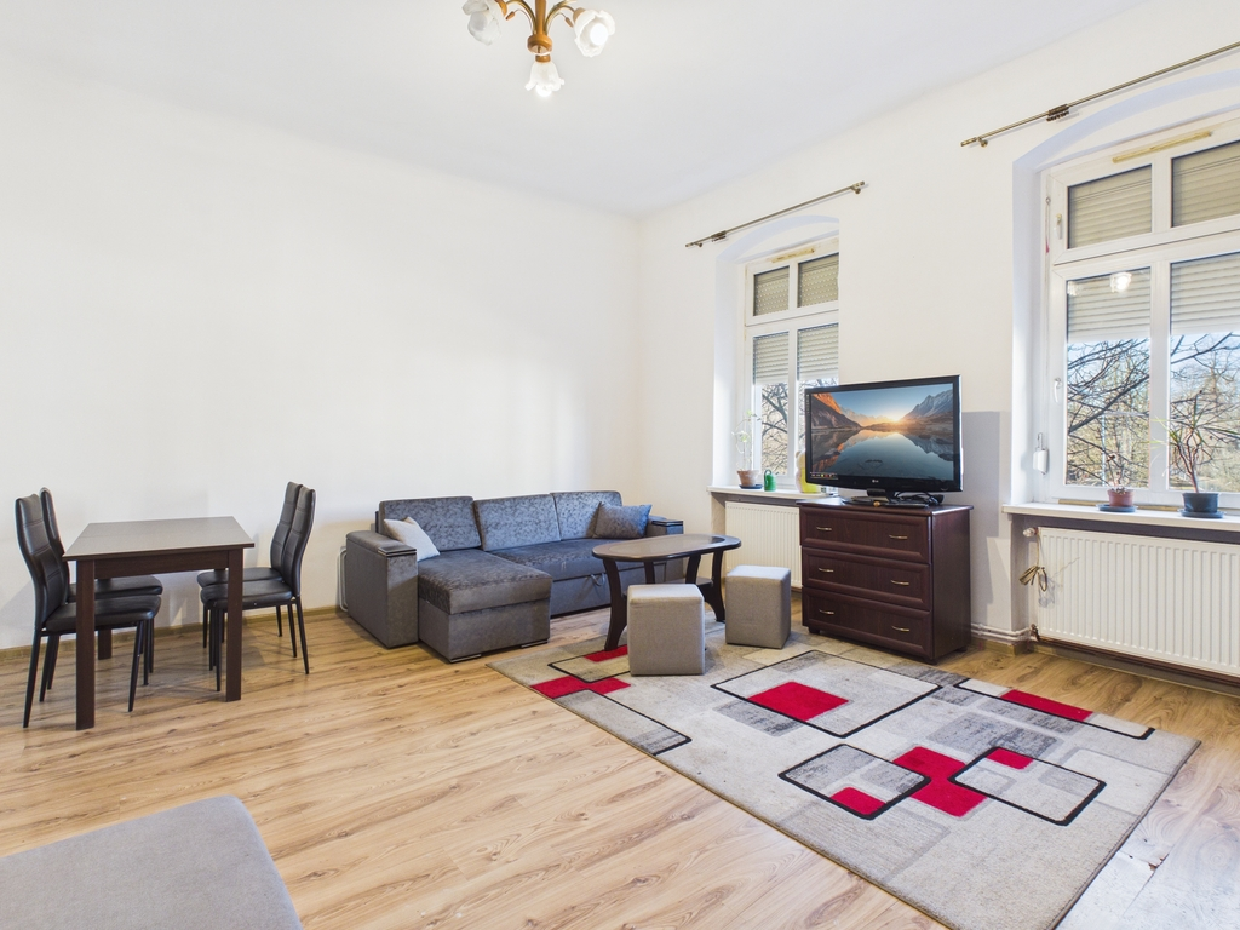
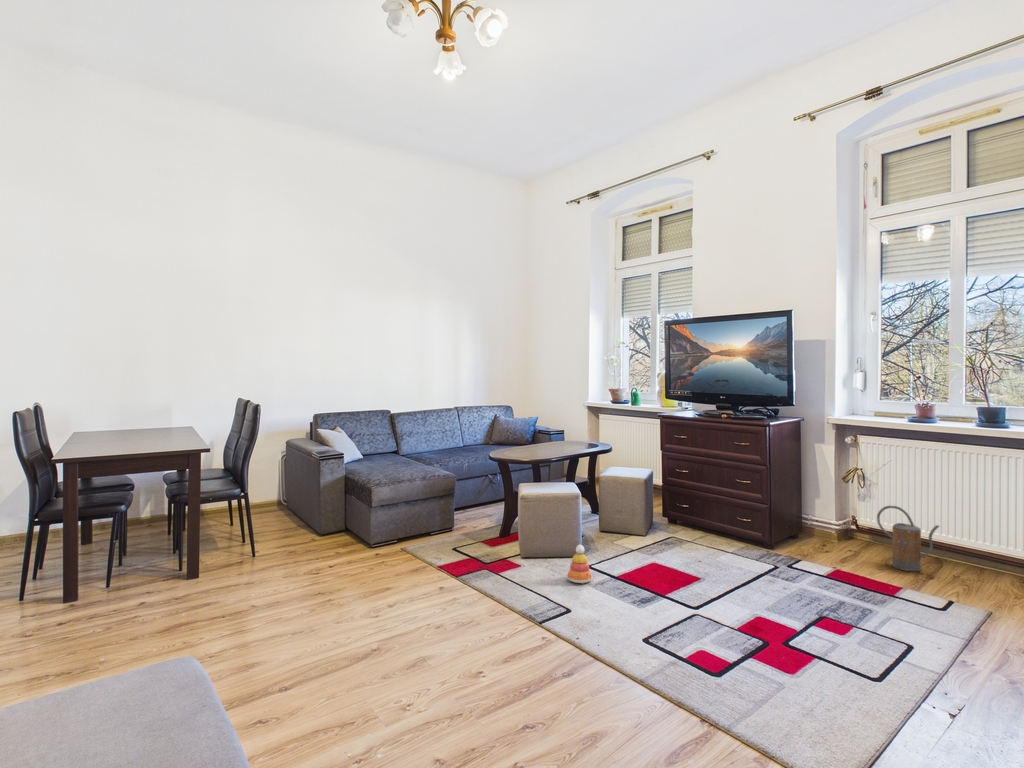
+ stacking toy [566,544,593,584]
+ watering can [876,505,940,572]
